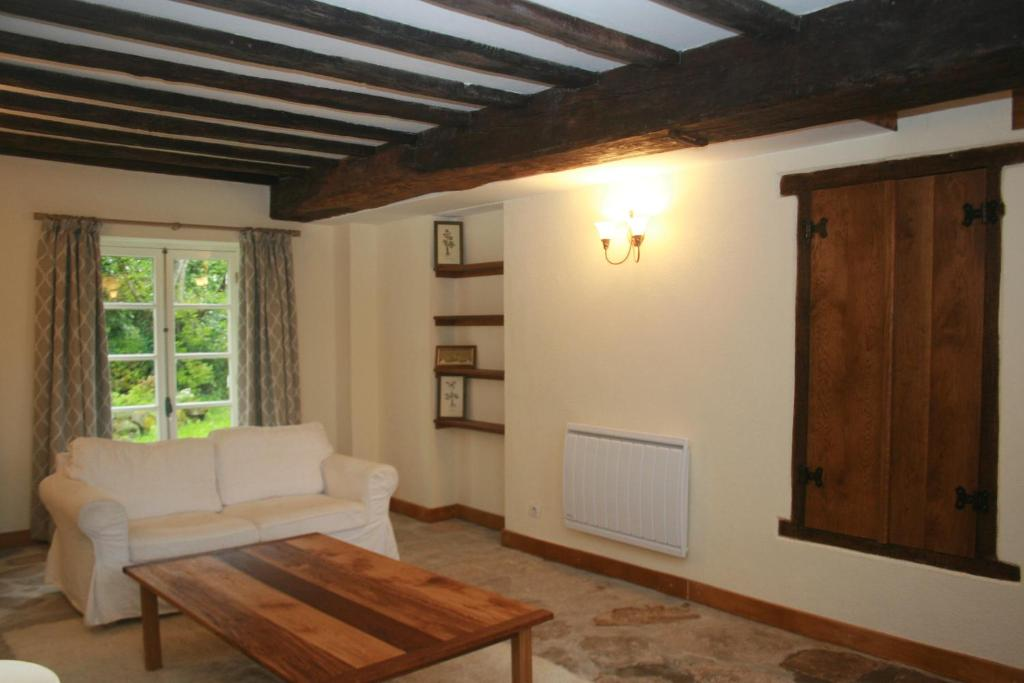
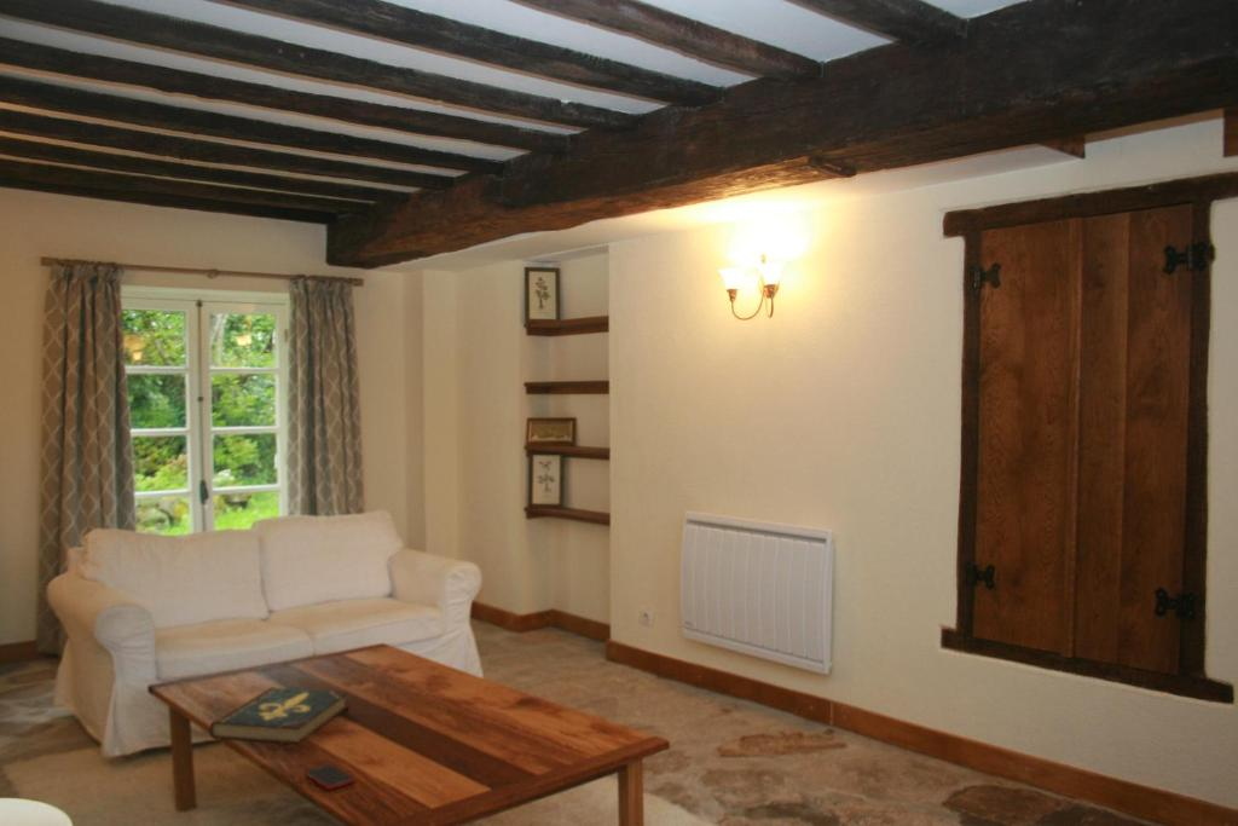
+ book [208,687,349,745]
+ cell phone [303,762,357,791]
